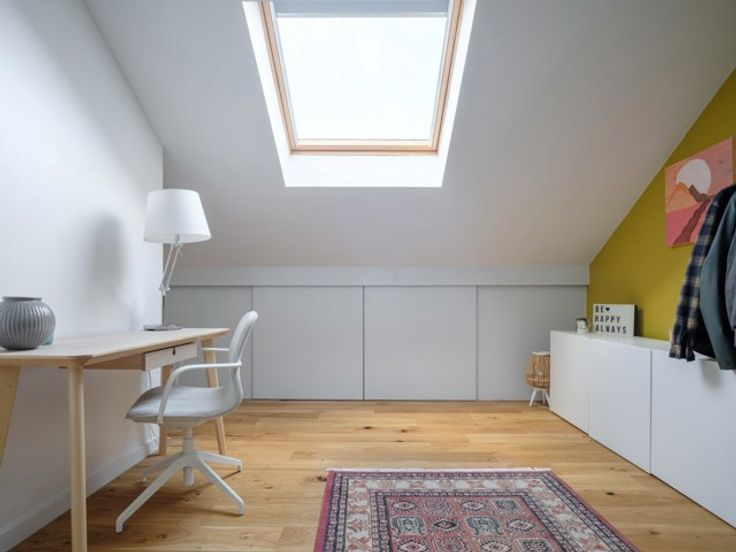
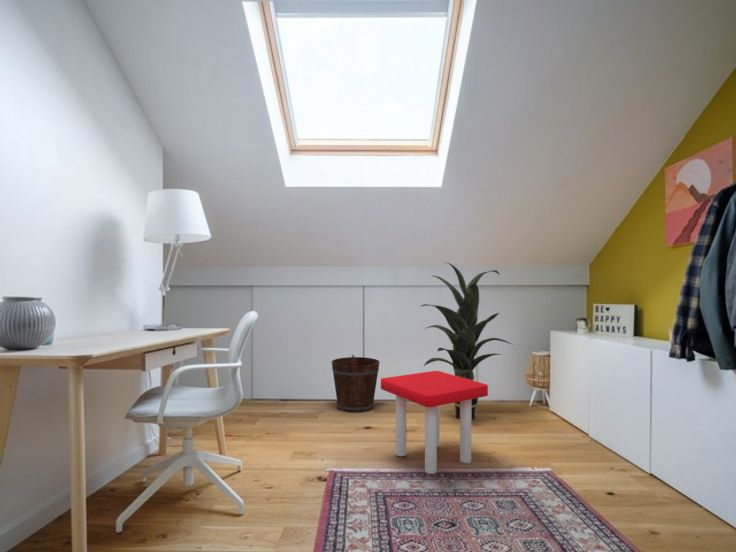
+ bucket [331,354,380,414]
+ stool [380,370,489,475]
+ indoor plant [418,261,514,421]
